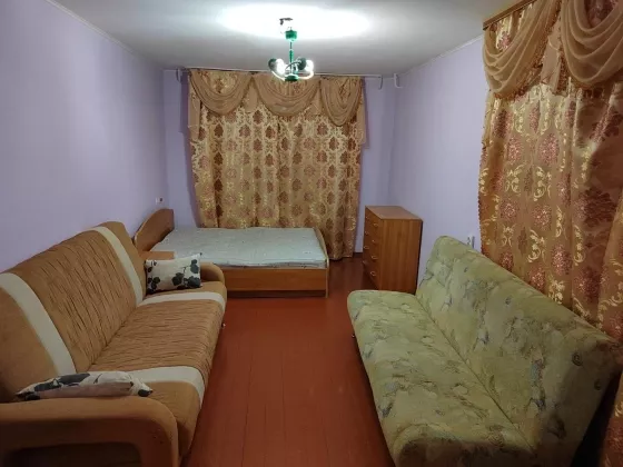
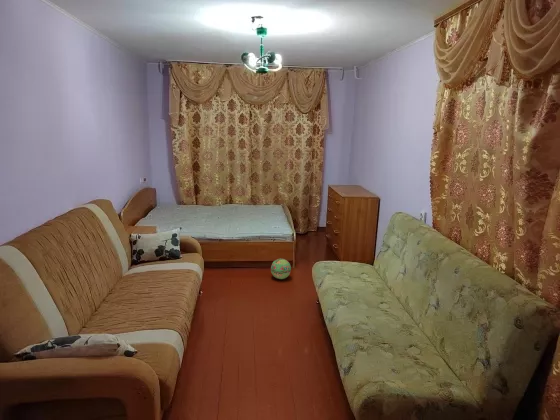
+ ball [270,258,292,280]
